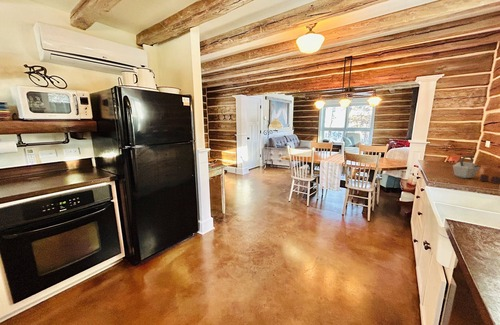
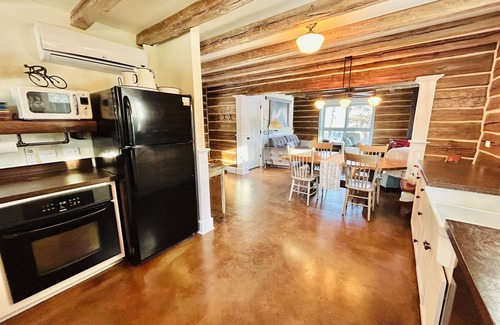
- kettle [452,155,500,185]
